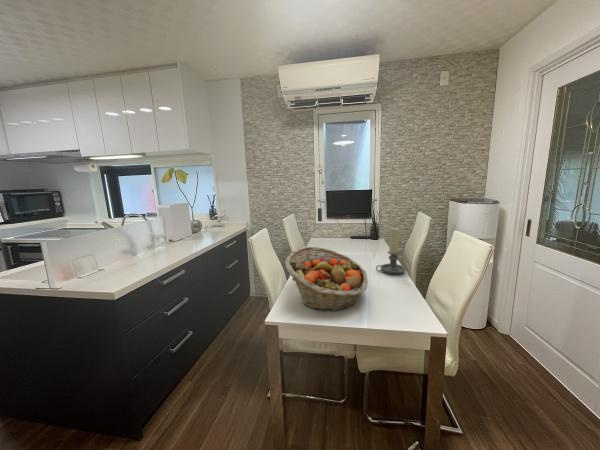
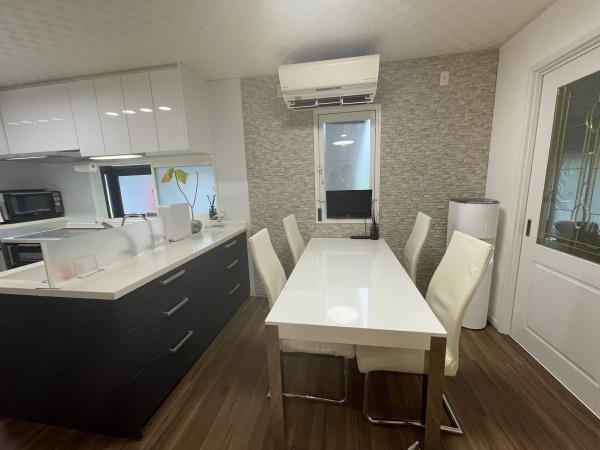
- fruit basket [284,246,368,312]
- candle holder [375,227,407,275]
